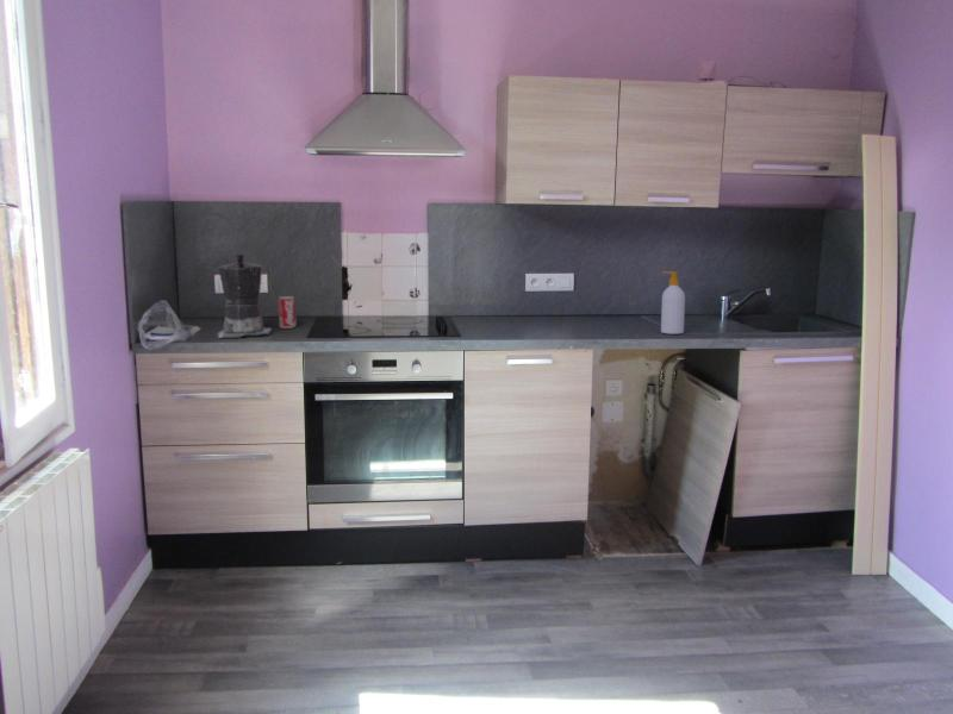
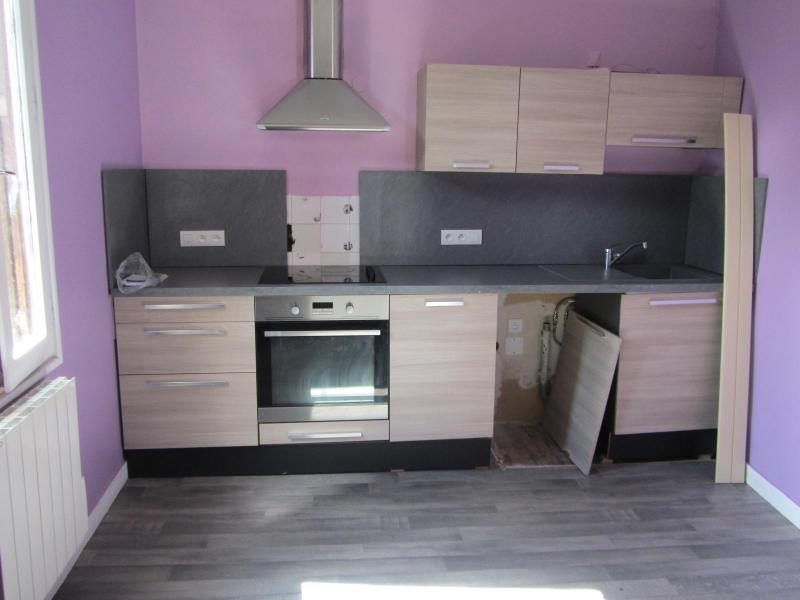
- soap bottle [660,270,686,336]
- beverage can [276,295,298,330]
- coffee maker [216,252,273,339]
